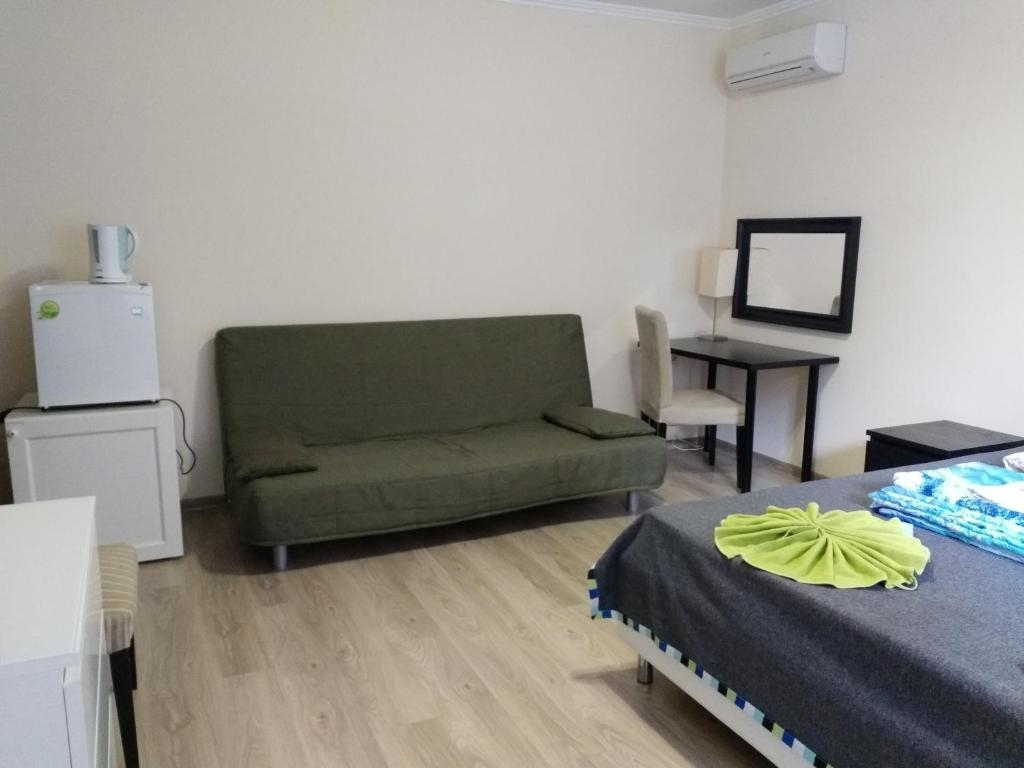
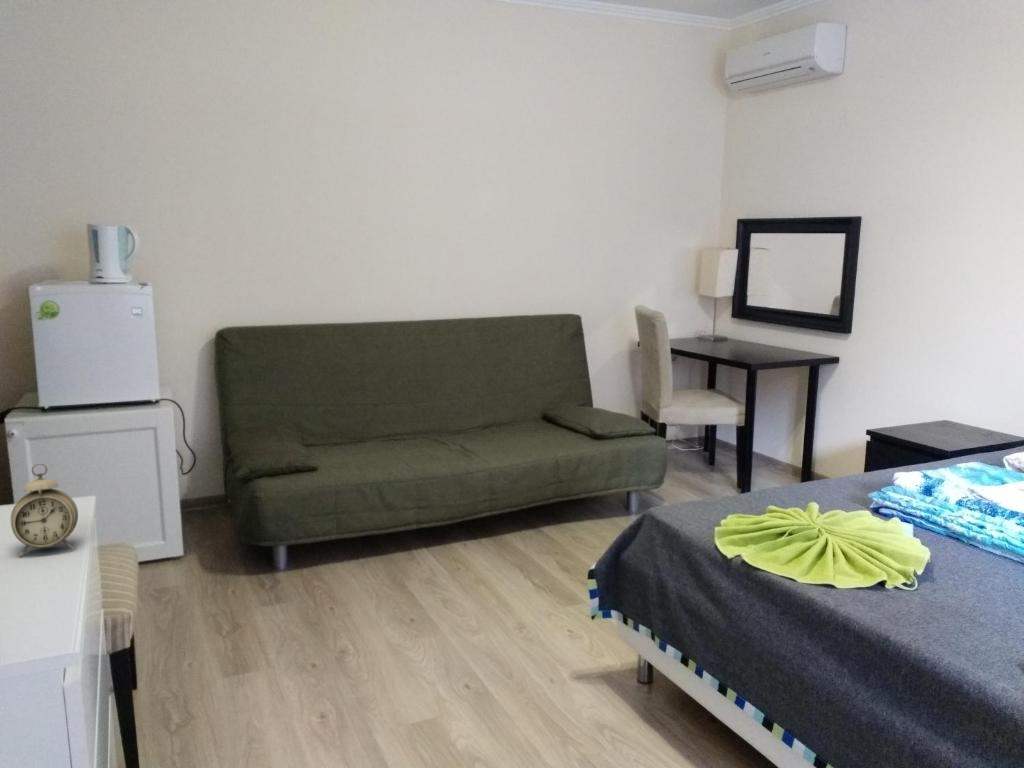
+ alarm clock [10,462,79,558]
